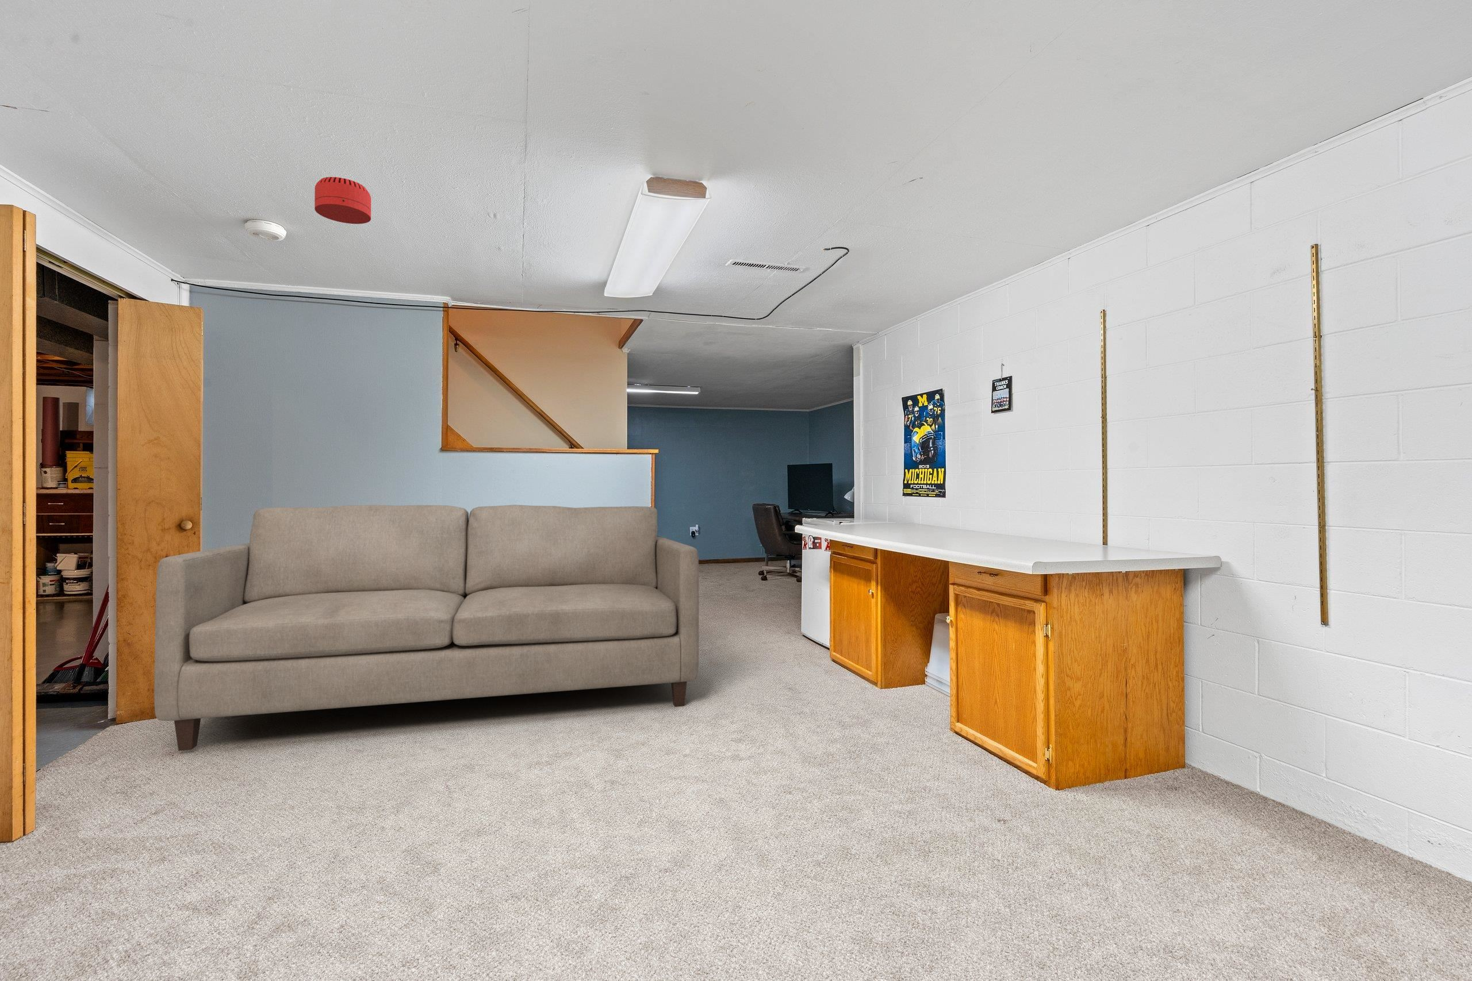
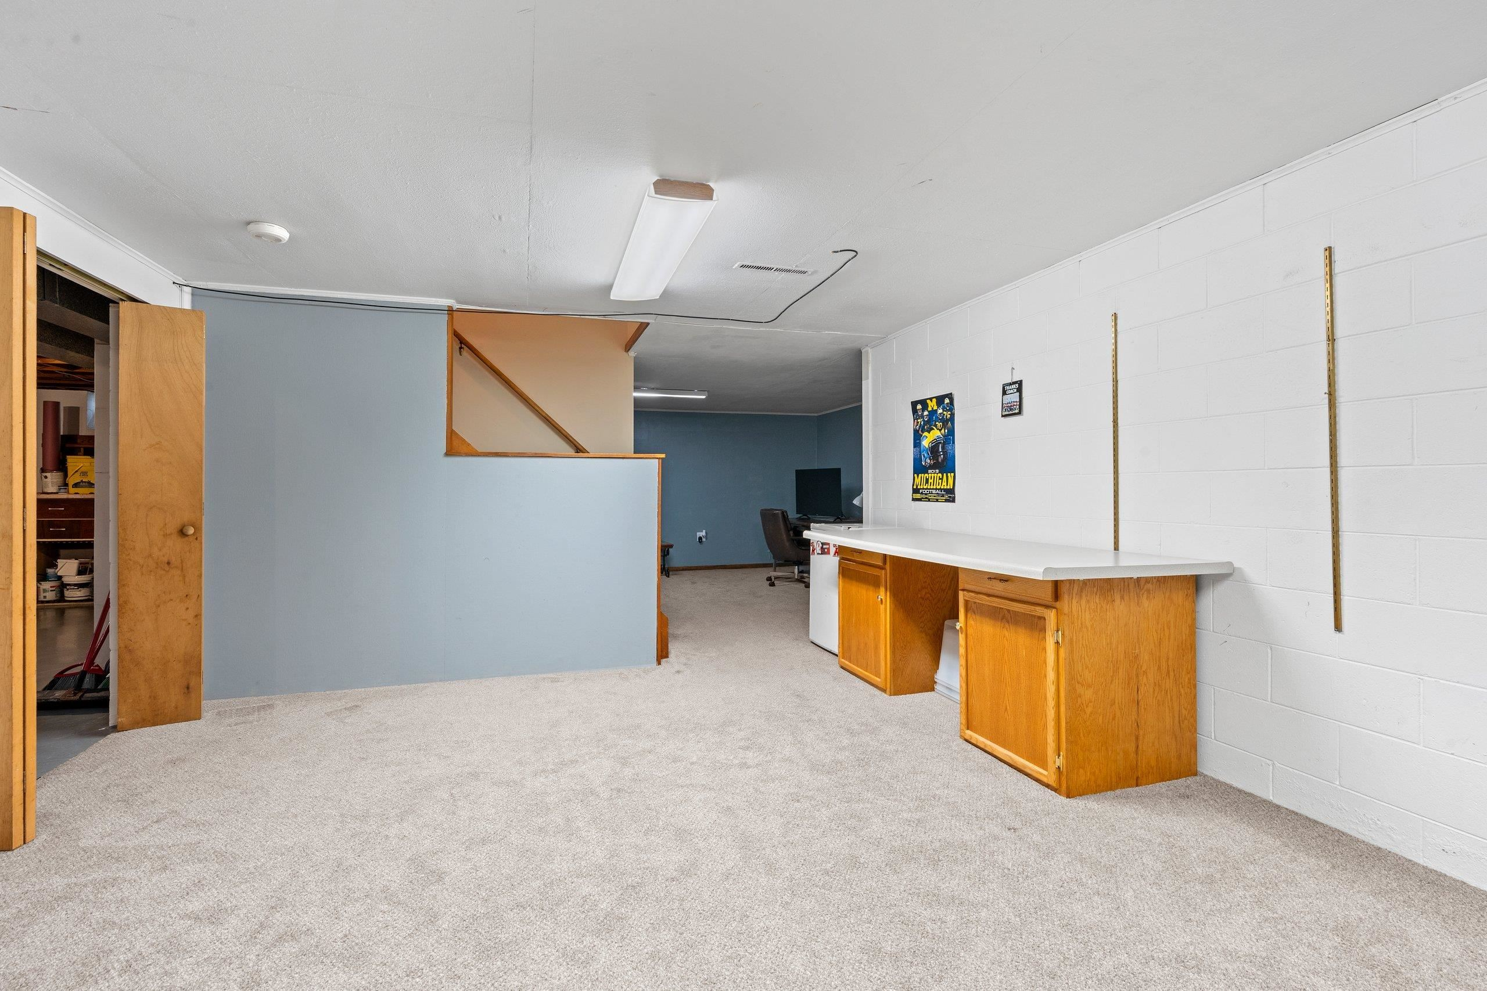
- smoke detector [314,176,371,224]
- sofa [153,504,699,751]
